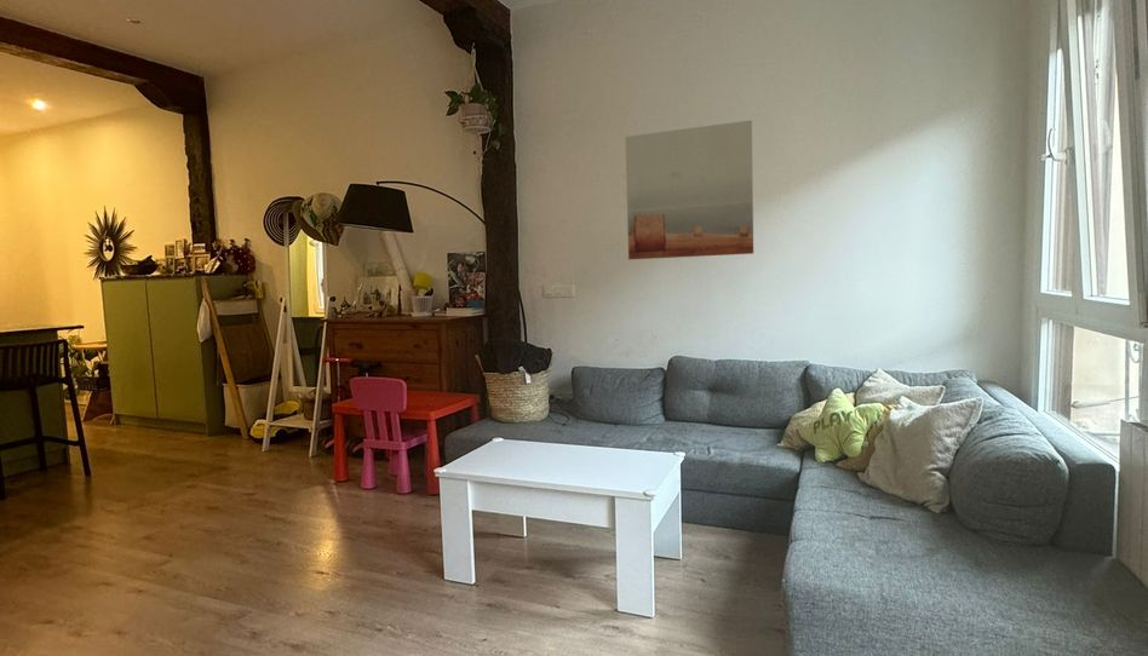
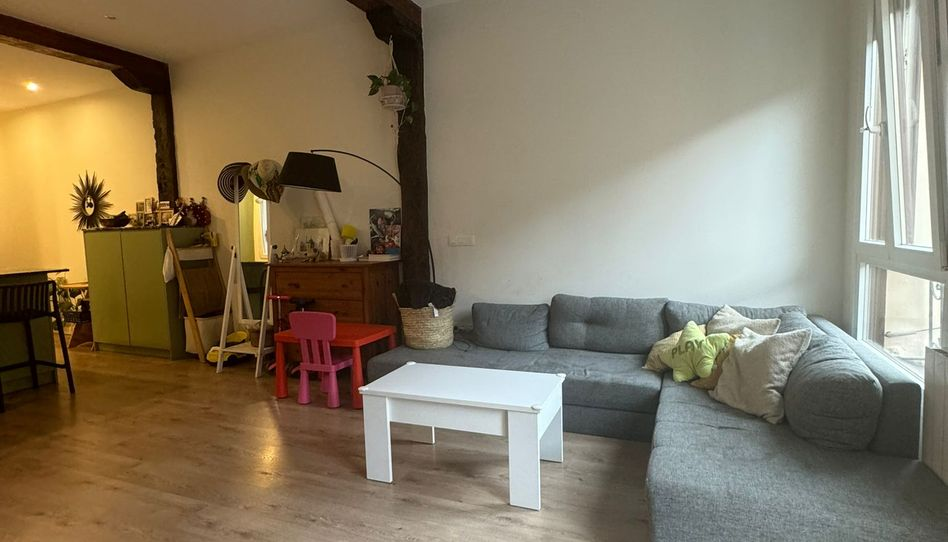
- wall art [624,119,754,260]
